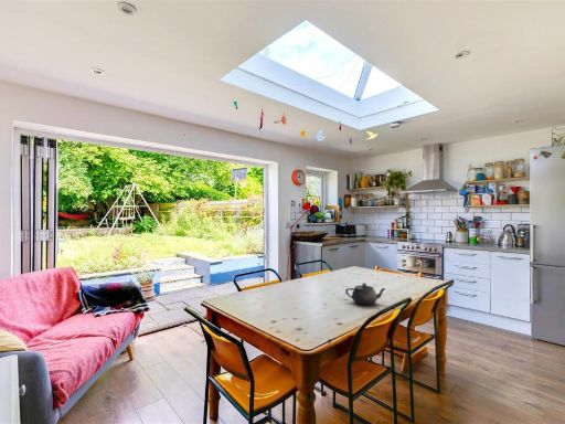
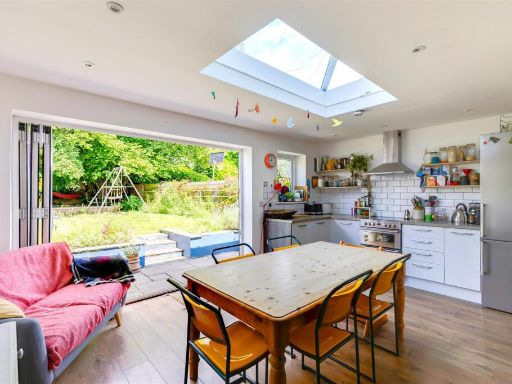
- teapot [344,283,387,306]
